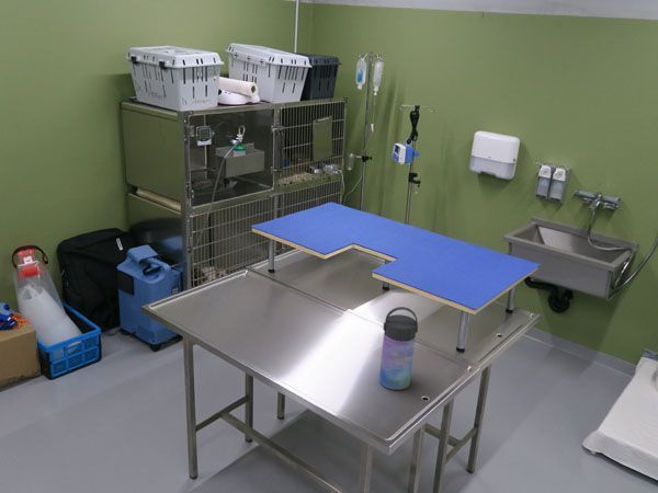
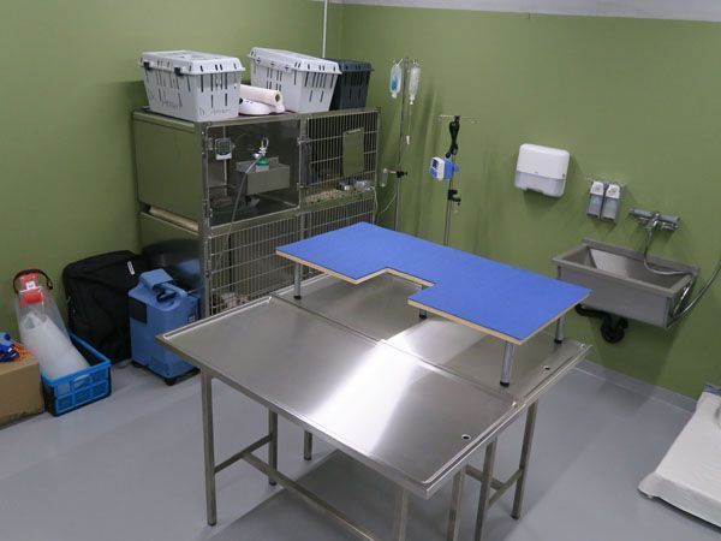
- water bottle [378,306,419,391]
